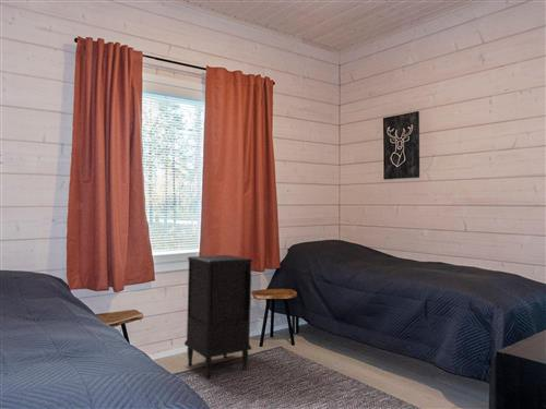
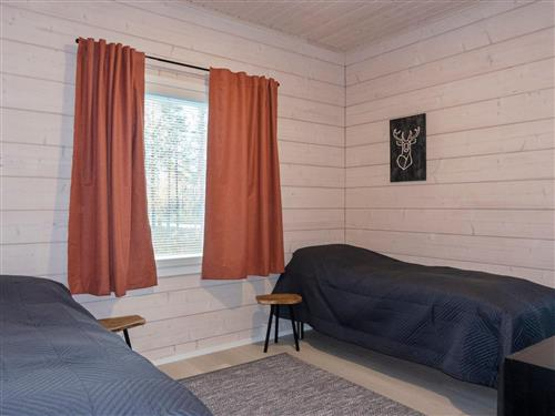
- nightstand [183,254,253,378]
